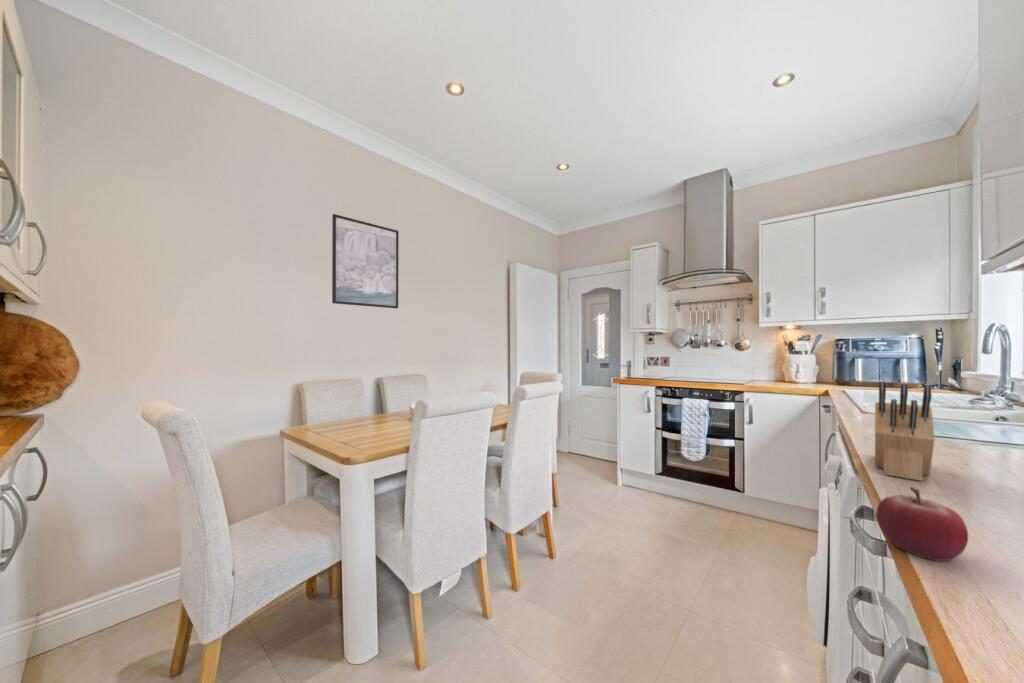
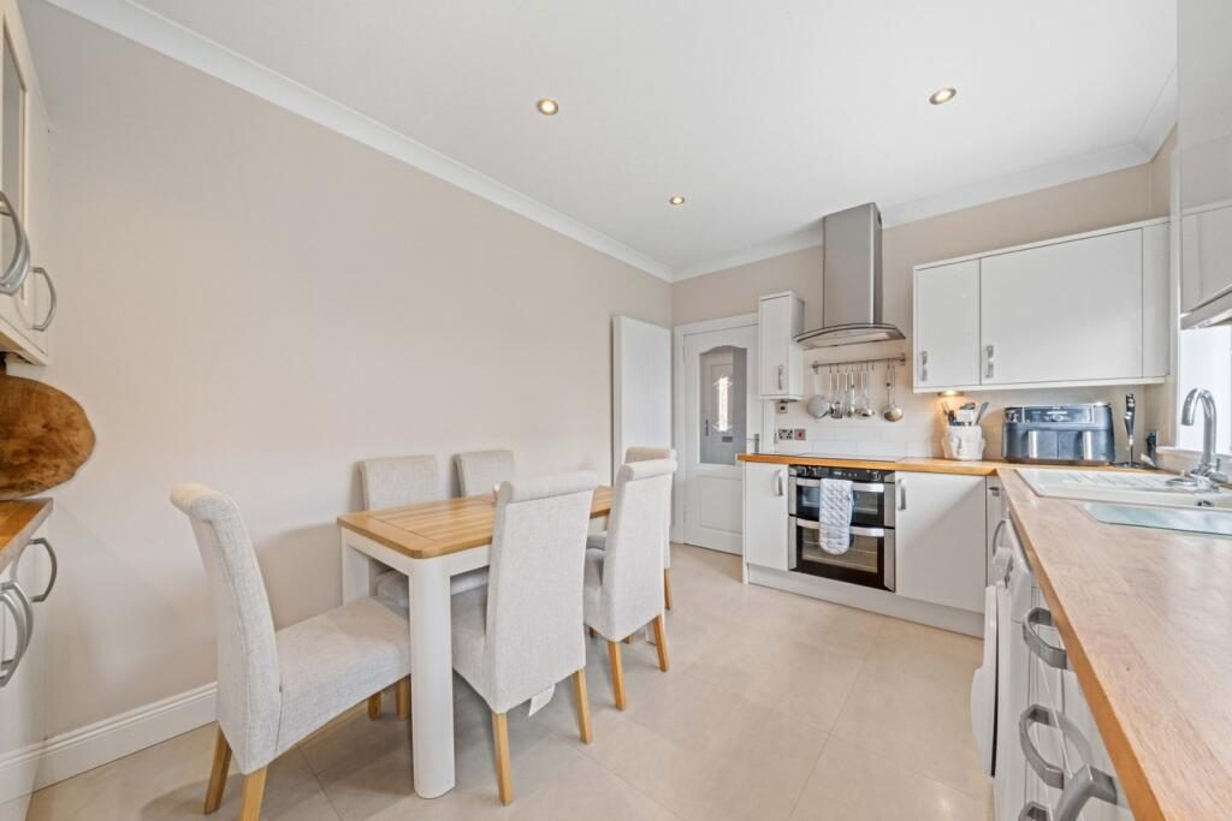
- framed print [331,213,400,309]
- knife block [874,381,936,482]
- fruit [875,486,969,562]
